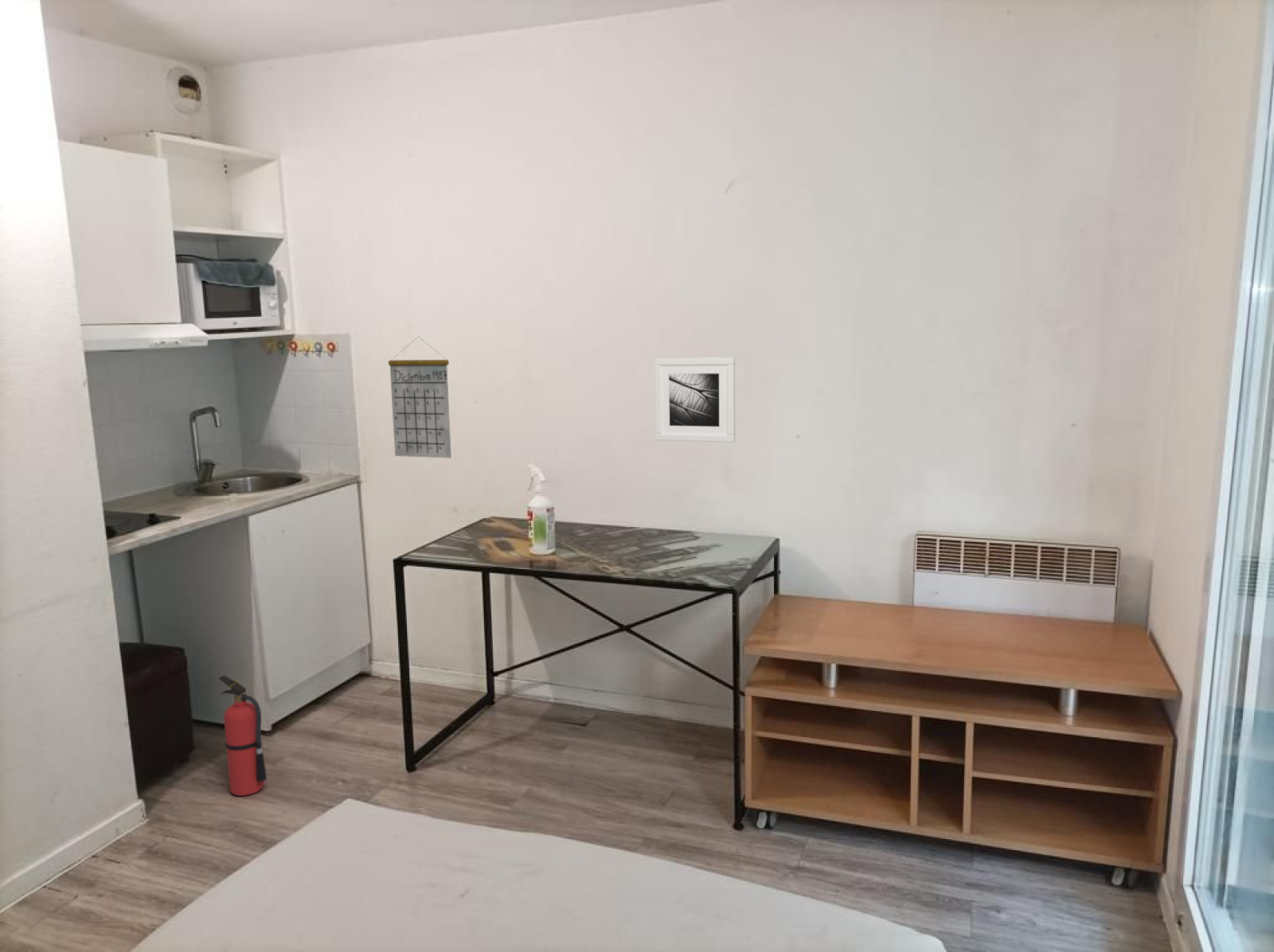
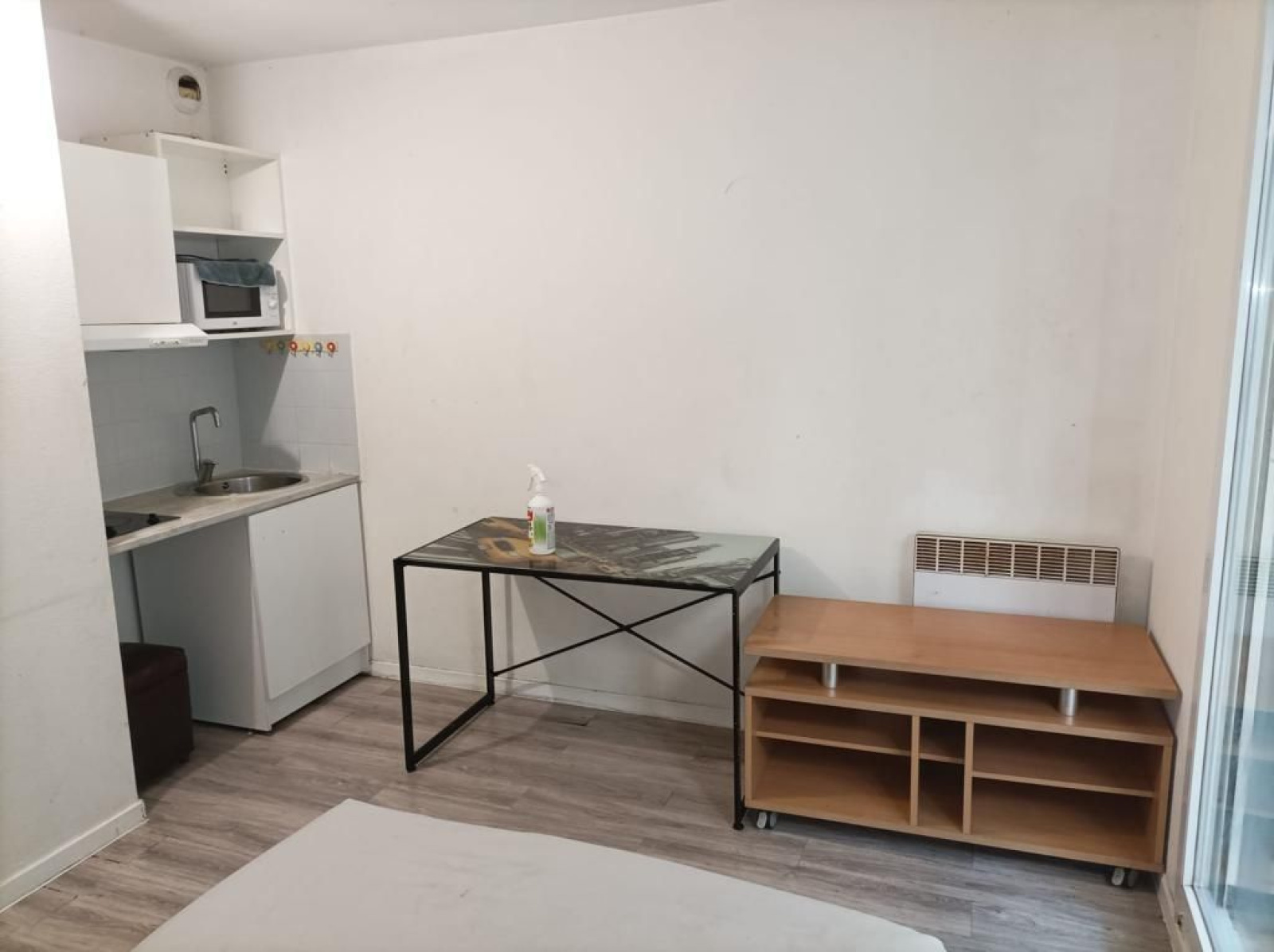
- fire extinguisher [218,674,268,797]
- calendar [388,337,452,458]
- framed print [654,357,736,443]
